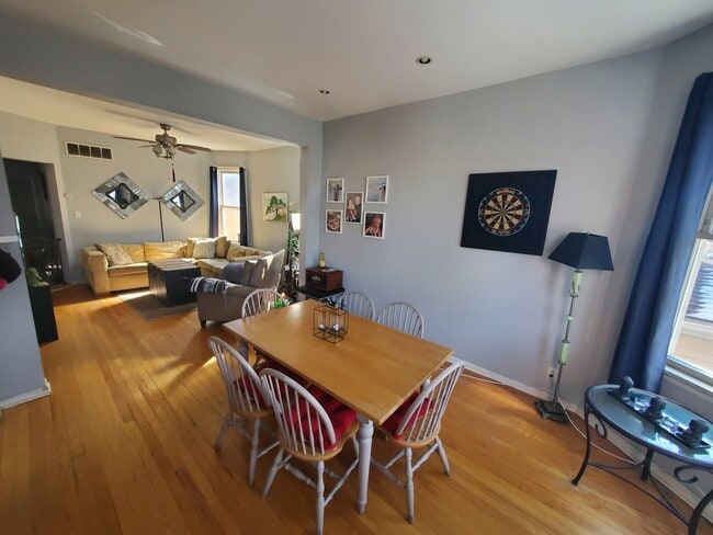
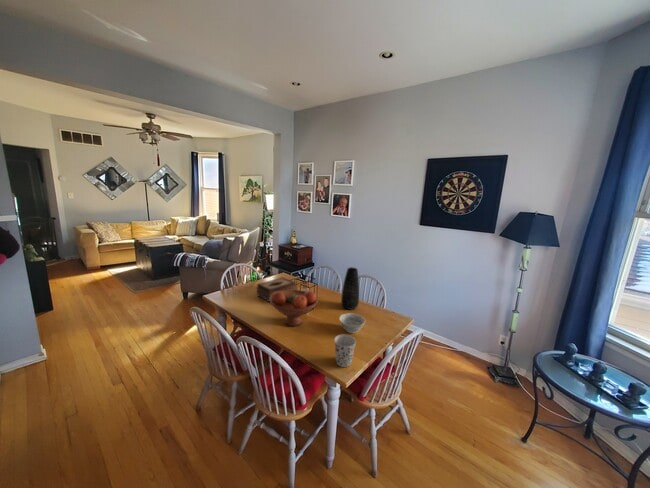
+ cup [333,334,357,368]
+ vase [340,266,360,311]
+ tissue box [256,276,297,303]
+ bowl [339,312,366,334]
+ fruit bowl [269,289,319,327]
